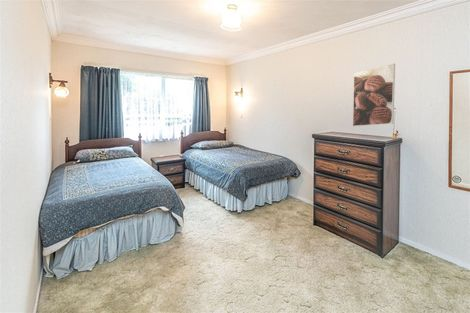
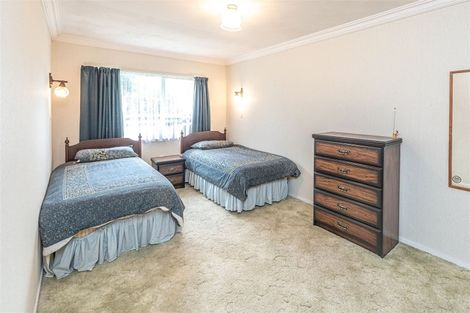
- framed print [352,63,396,127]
